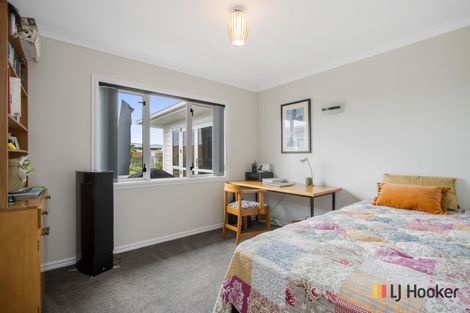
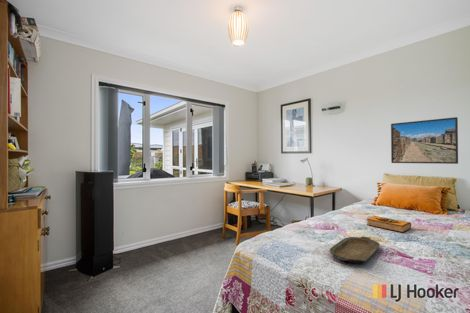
+ hardback book [366,215,412,233]
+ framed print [390,116,459,165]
+ serving tray [329,236,381,264]
